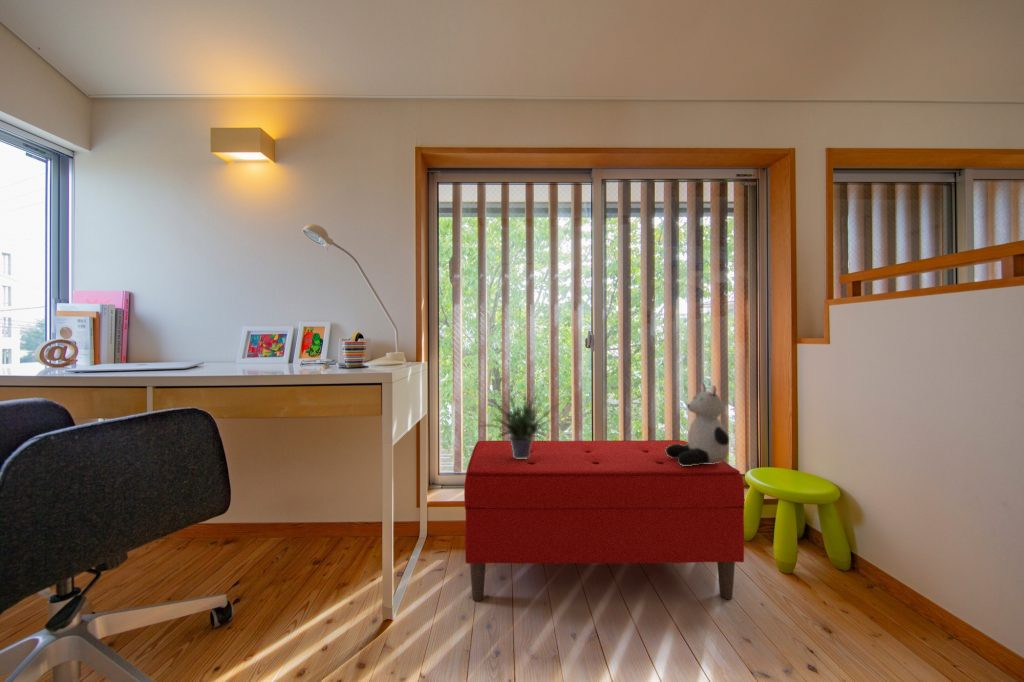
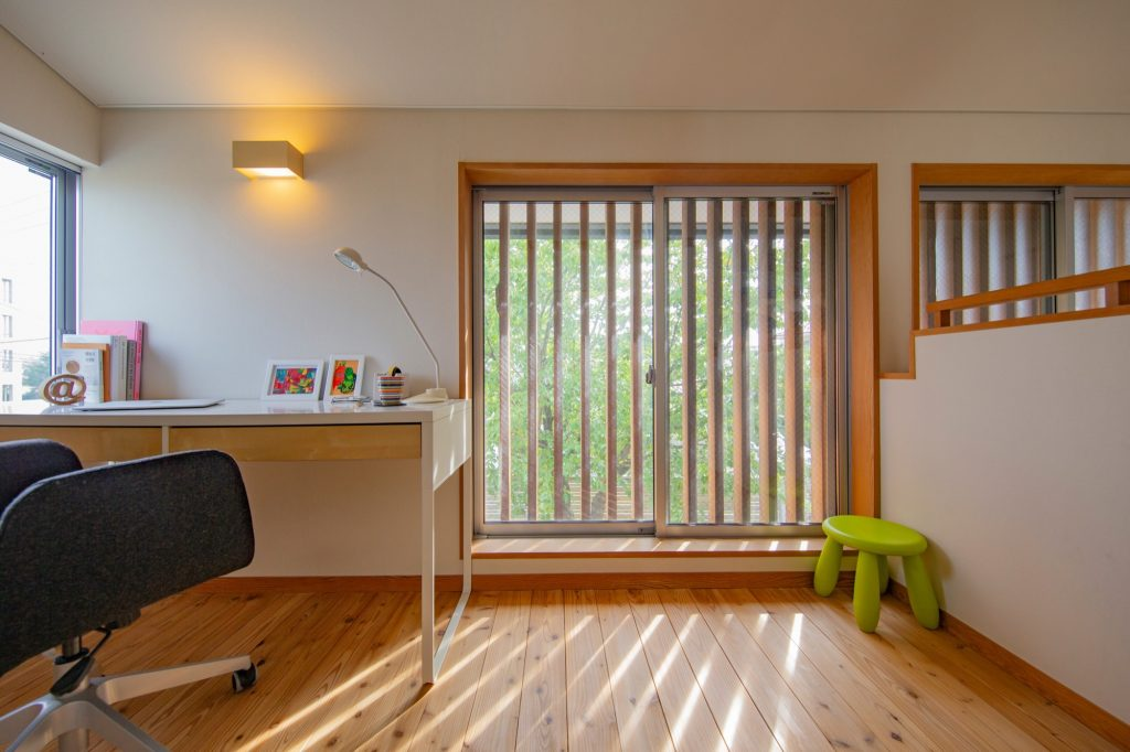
- potted plant [477,376,562,459]
- stuffed animal [665,382,730,466]
- bench [463,439,746,602]
